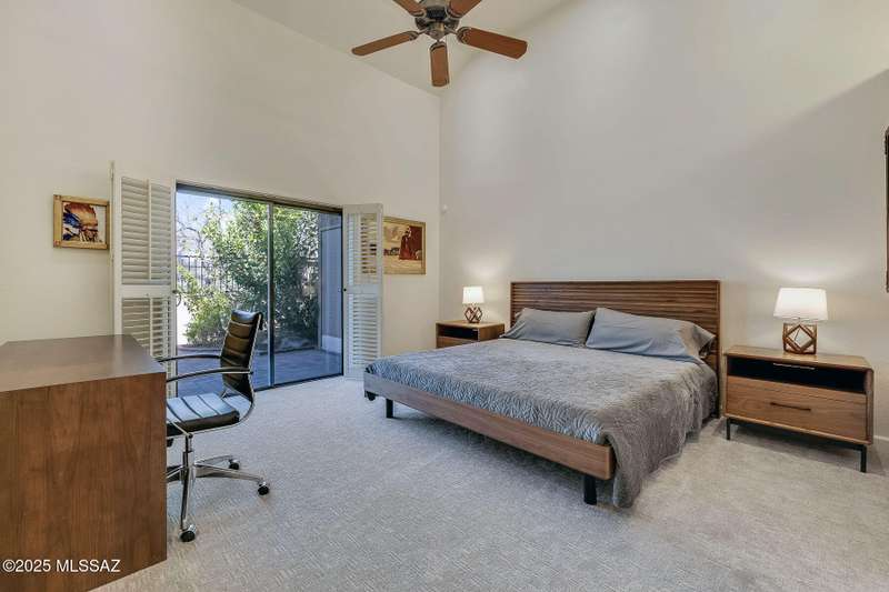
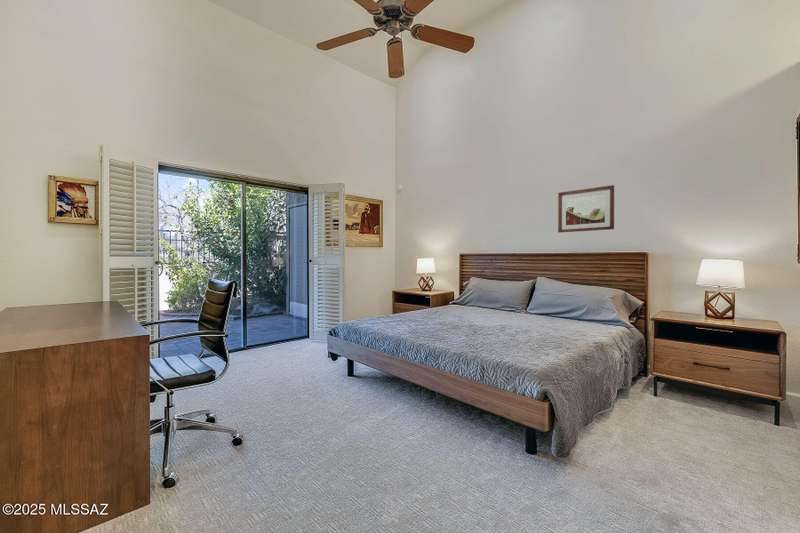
+ wall art [557,184,615,233]
